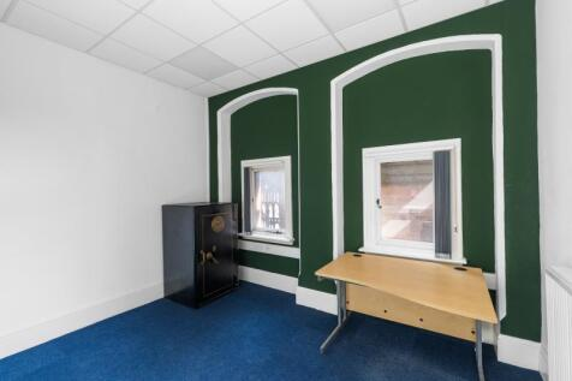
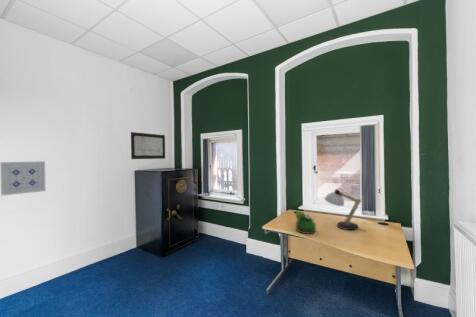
+ wall art [130,131,166,160]
+ plant [294,210,317,235]
+ desk lamp [324,187,367,232]
+ wall art [0,160,47,197]
